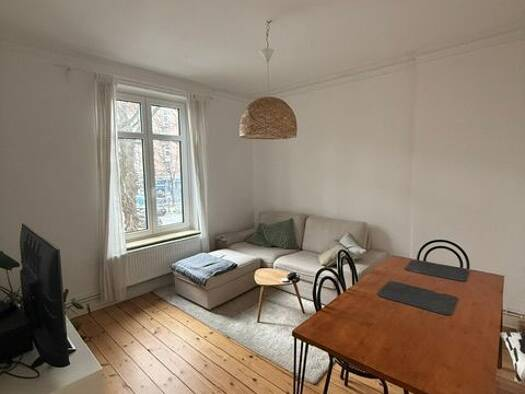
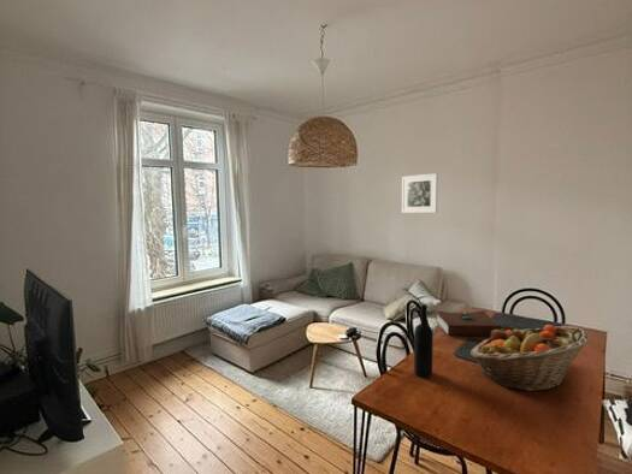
+ wine bottle [413,303,435,378]
+ fruit basket [469,324,591,392]
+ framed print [401,172,438,214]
+ book [435,309,502,337]
